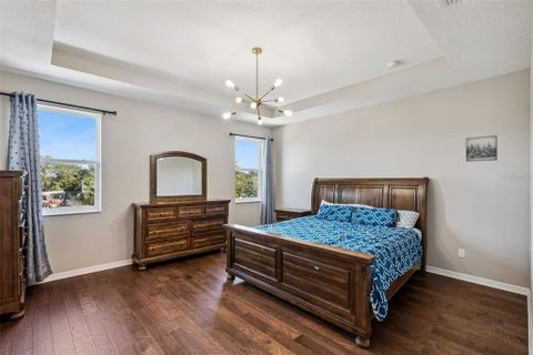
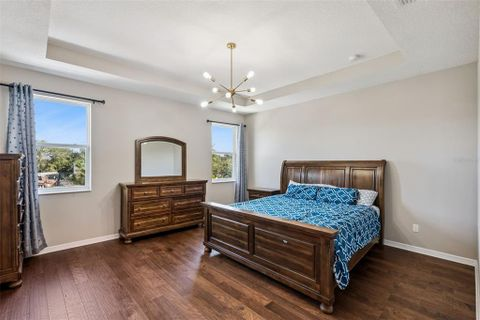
- wall art [465,134,499,163]
